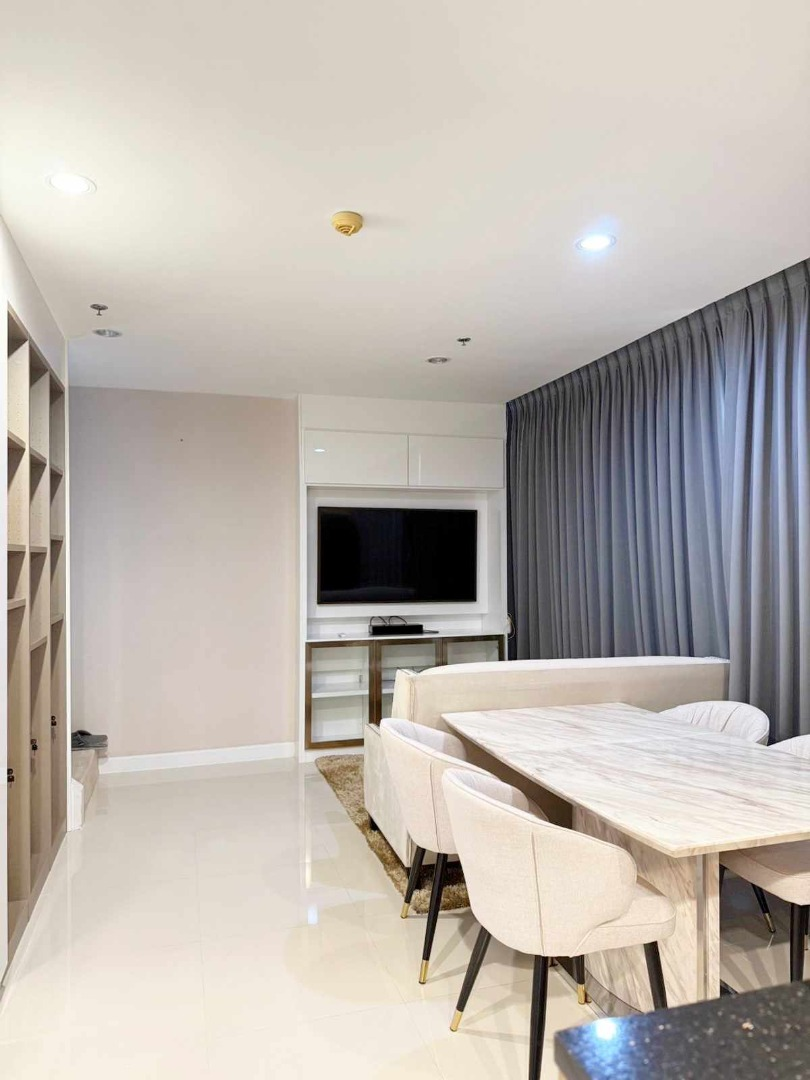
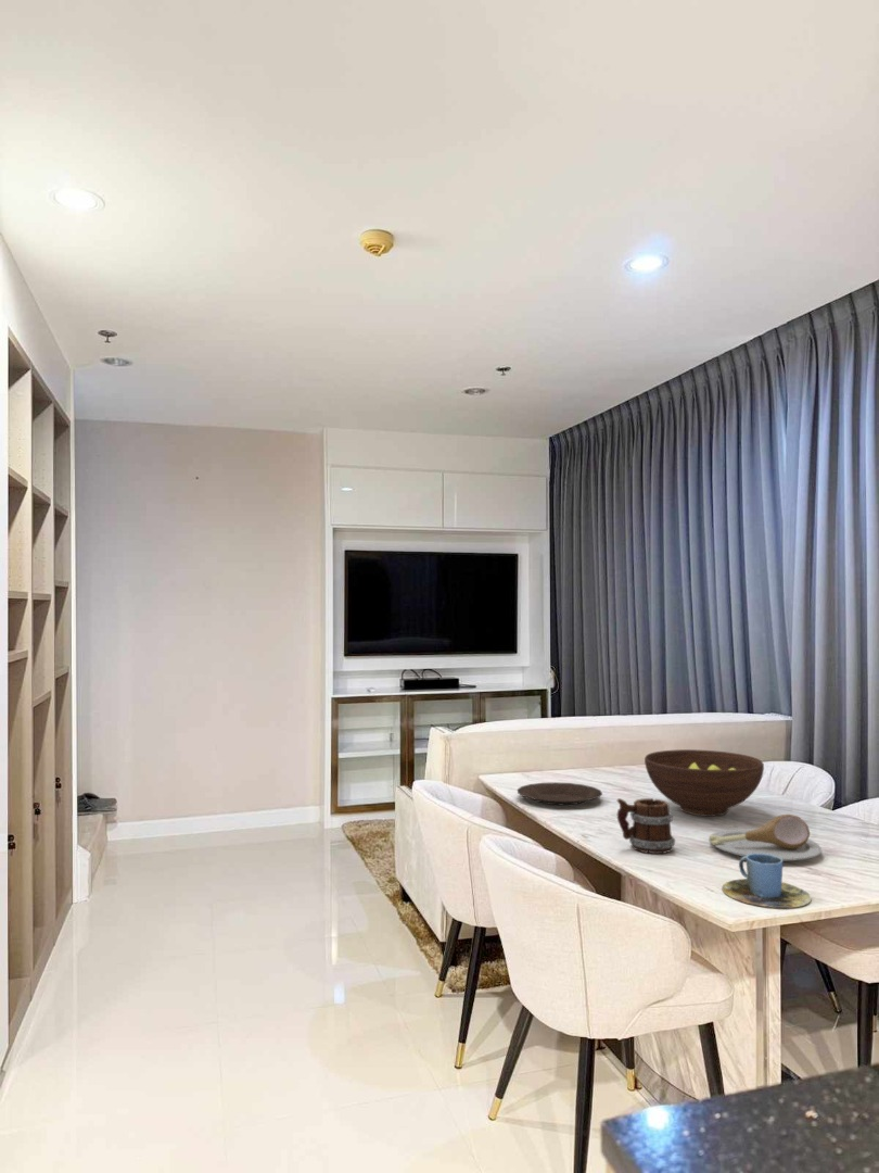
+ plate [517,781,603,806]
+ plate [708,813,823,862]
+ cup [721,854,812,909]
+ mug [615,797,676,855]
+ fruit bowl [644,748,765,818]
